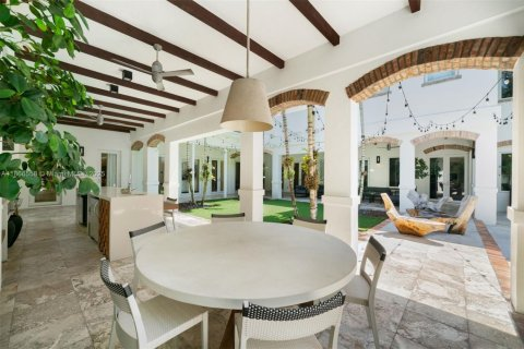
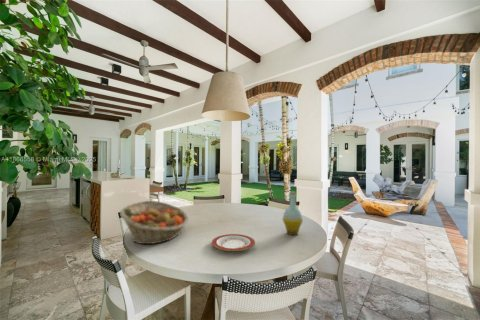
+ bottle [281,191,304,236]
+ fruit basket [119,200,189,245]
+ plate [211,233,256,252]
